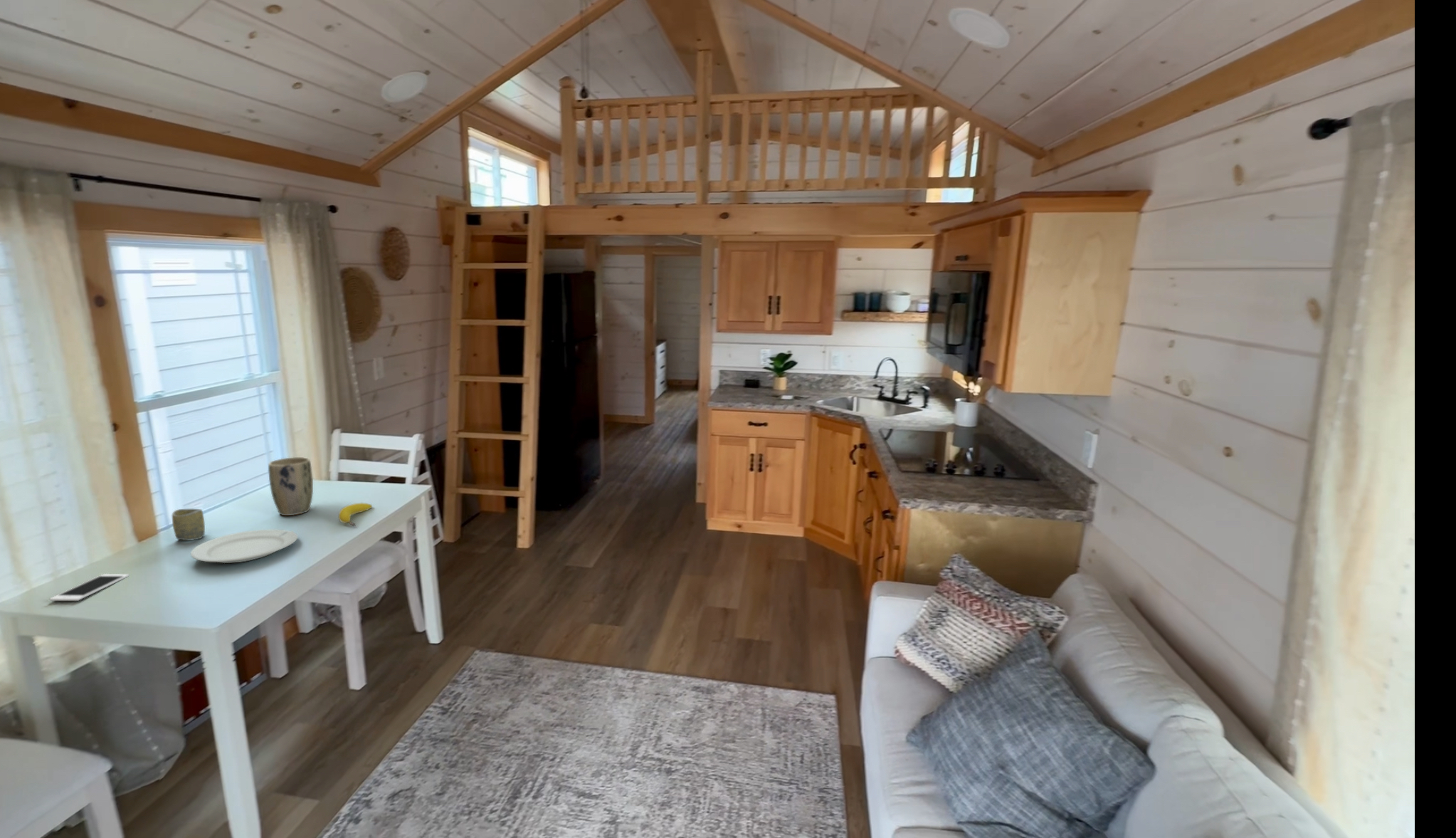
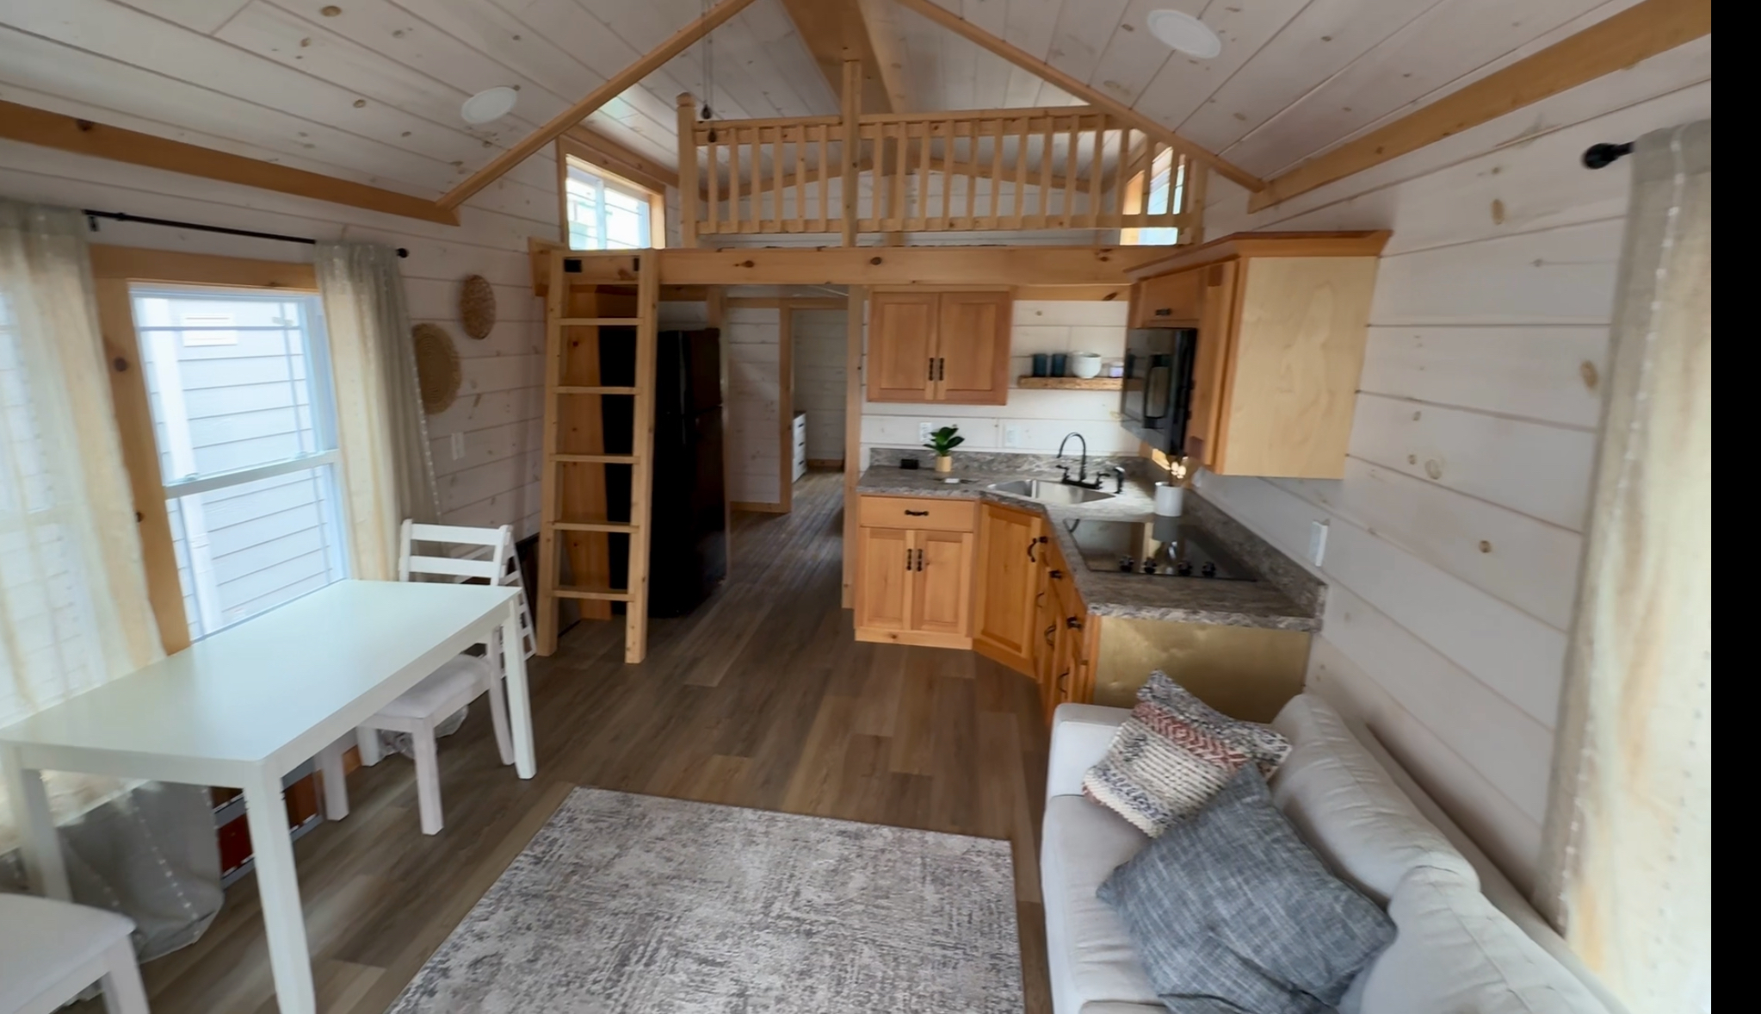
- chinaware [190,529,299,564]
- cell phone [49,573,130,602]
- plant pot [268,456,314,516]
- fruit [338,502,373,527]
- cup [172,508,206,541]
